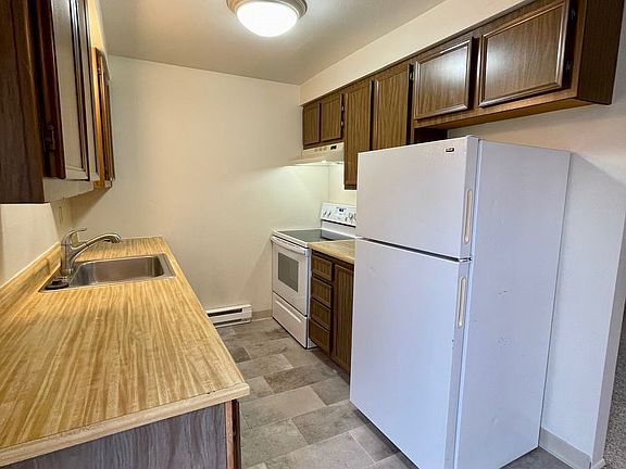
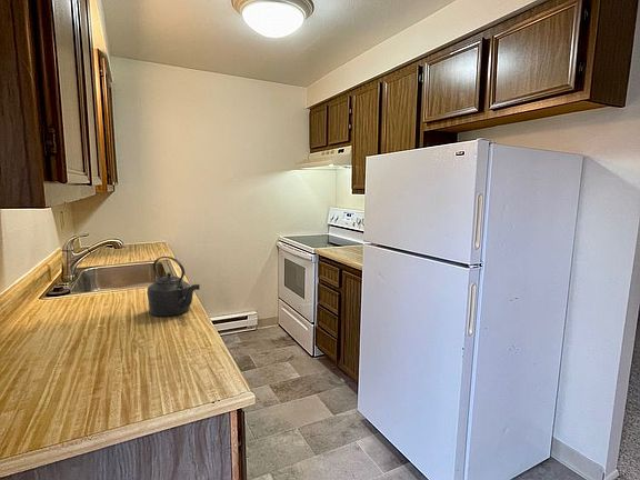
+ kettle [147,256,201,318]
